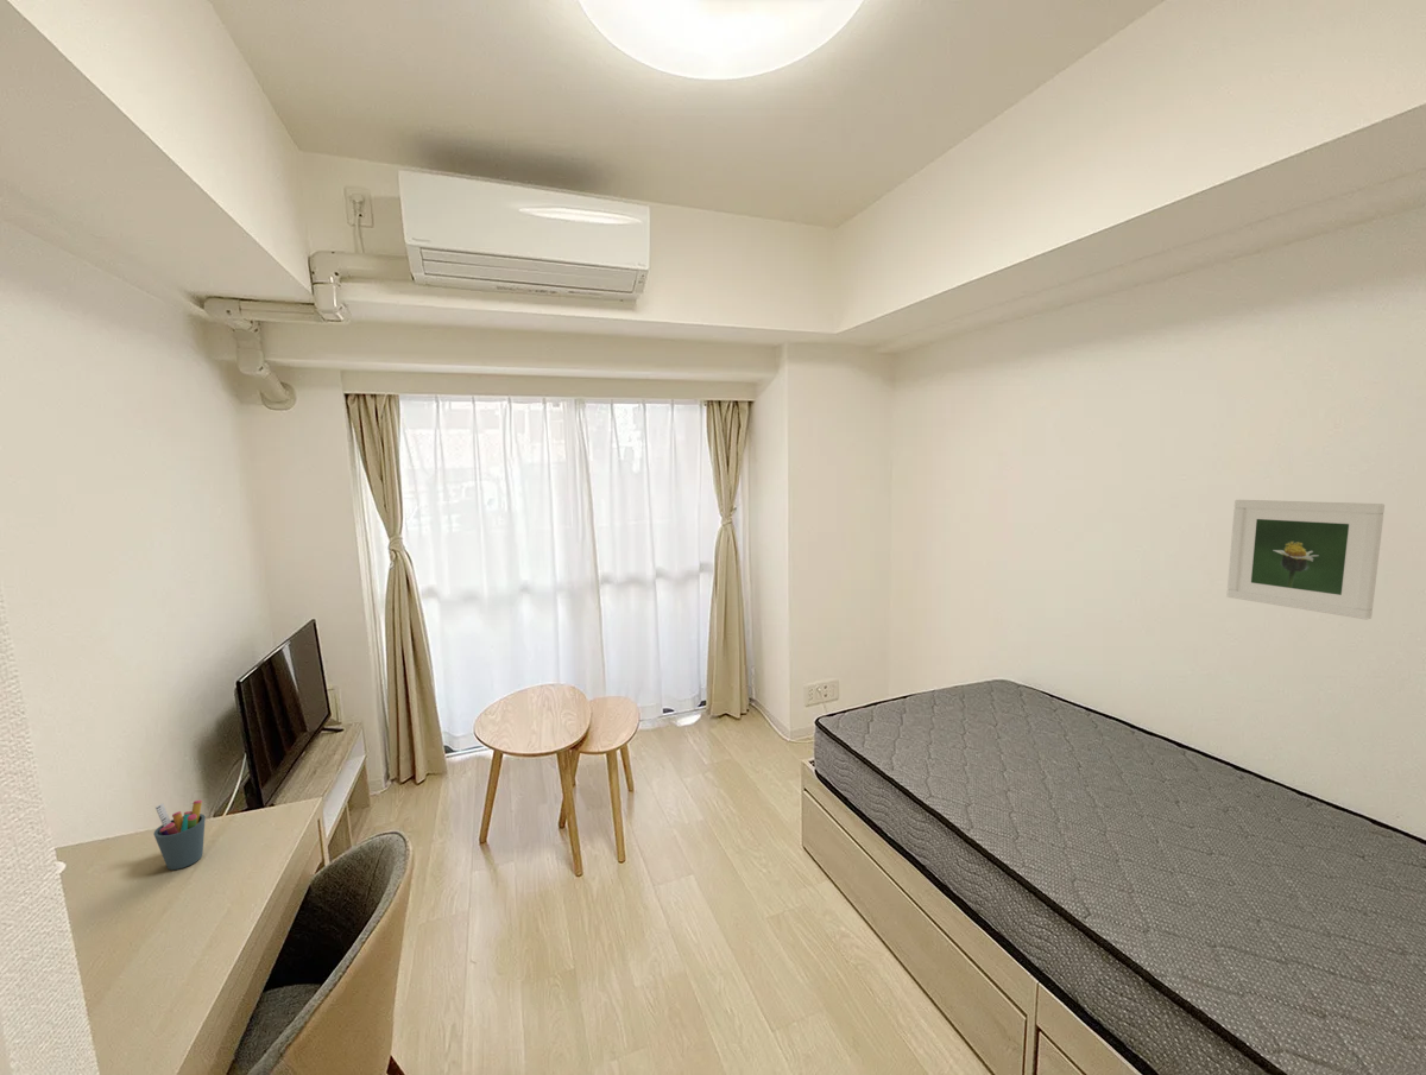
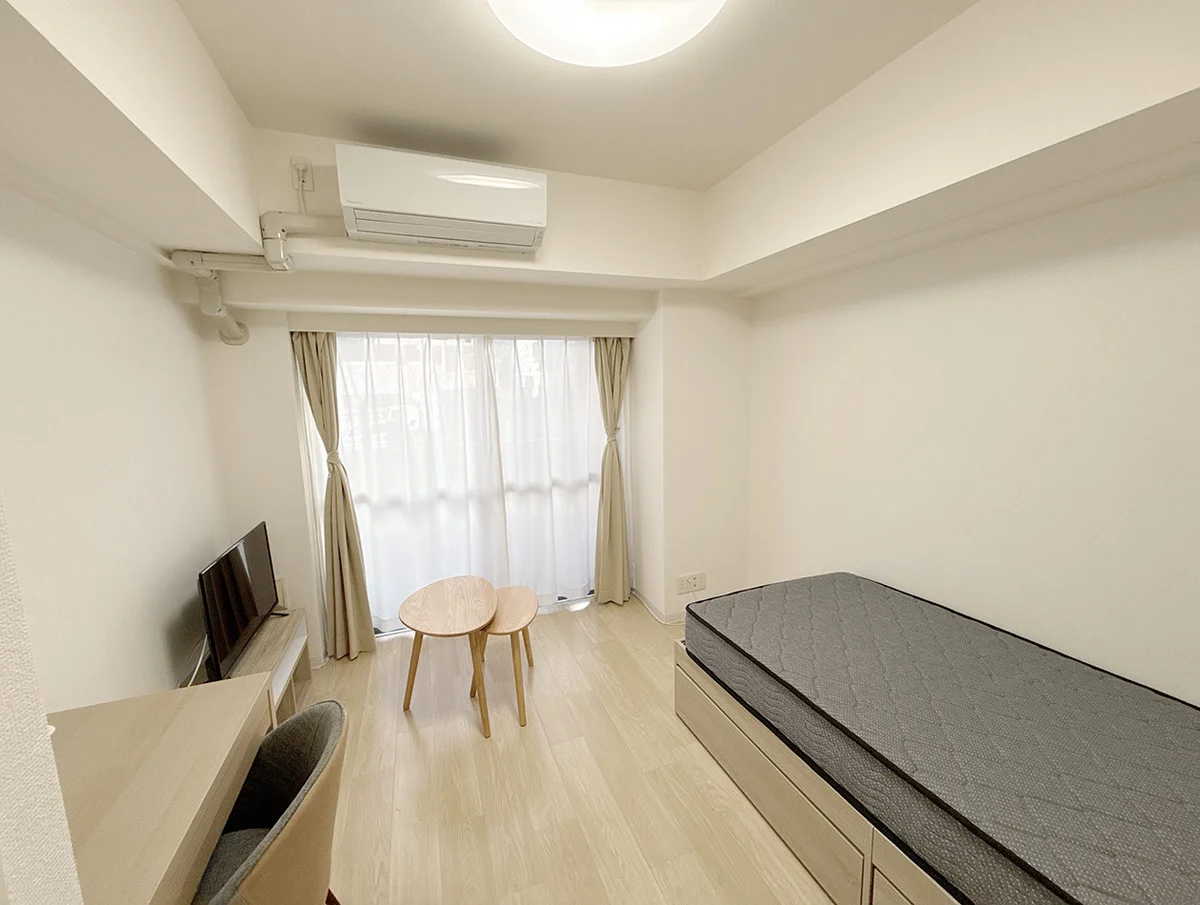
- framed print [1225,499,1386,621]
- pen holder [152,799,207,871]
